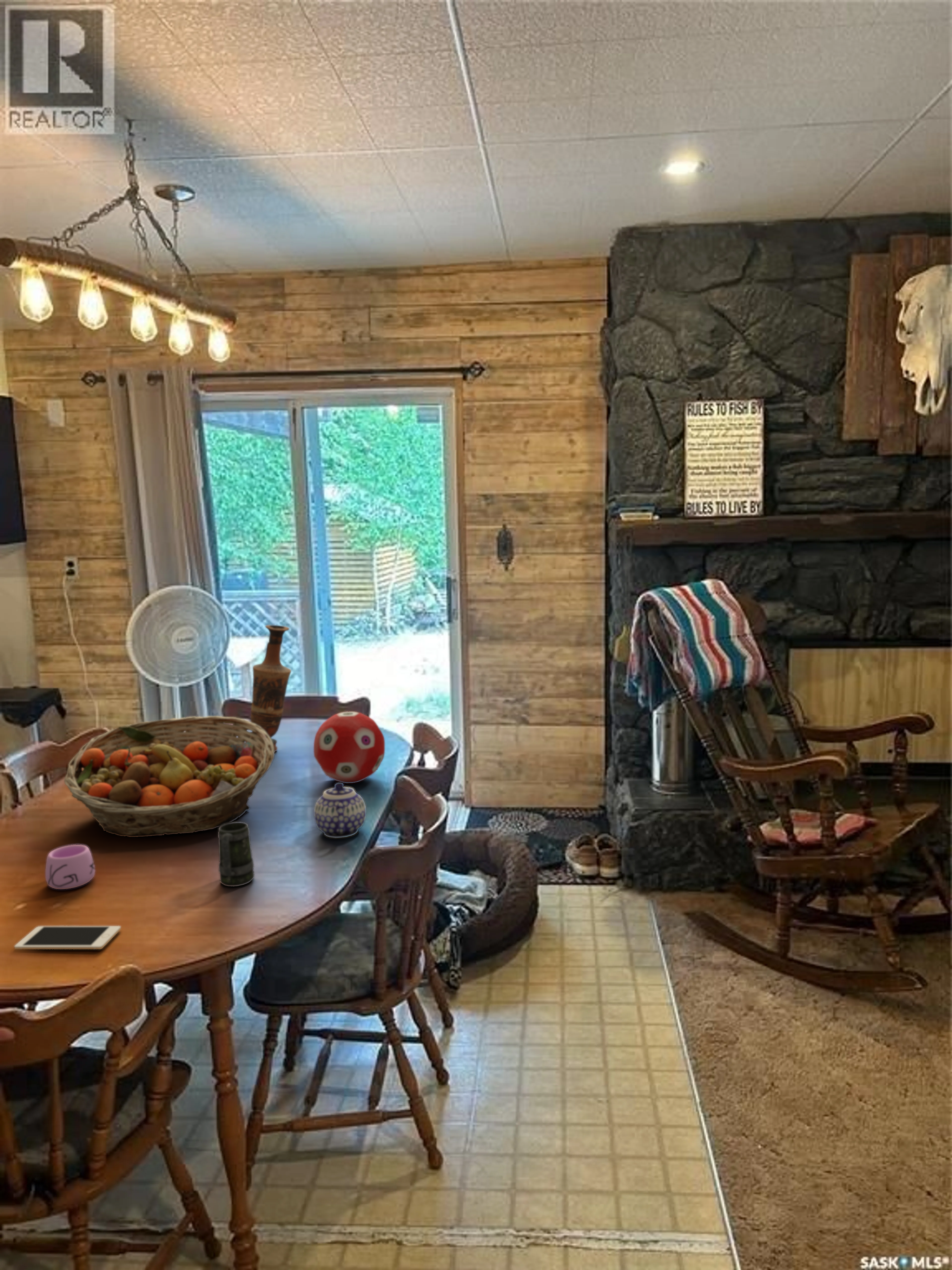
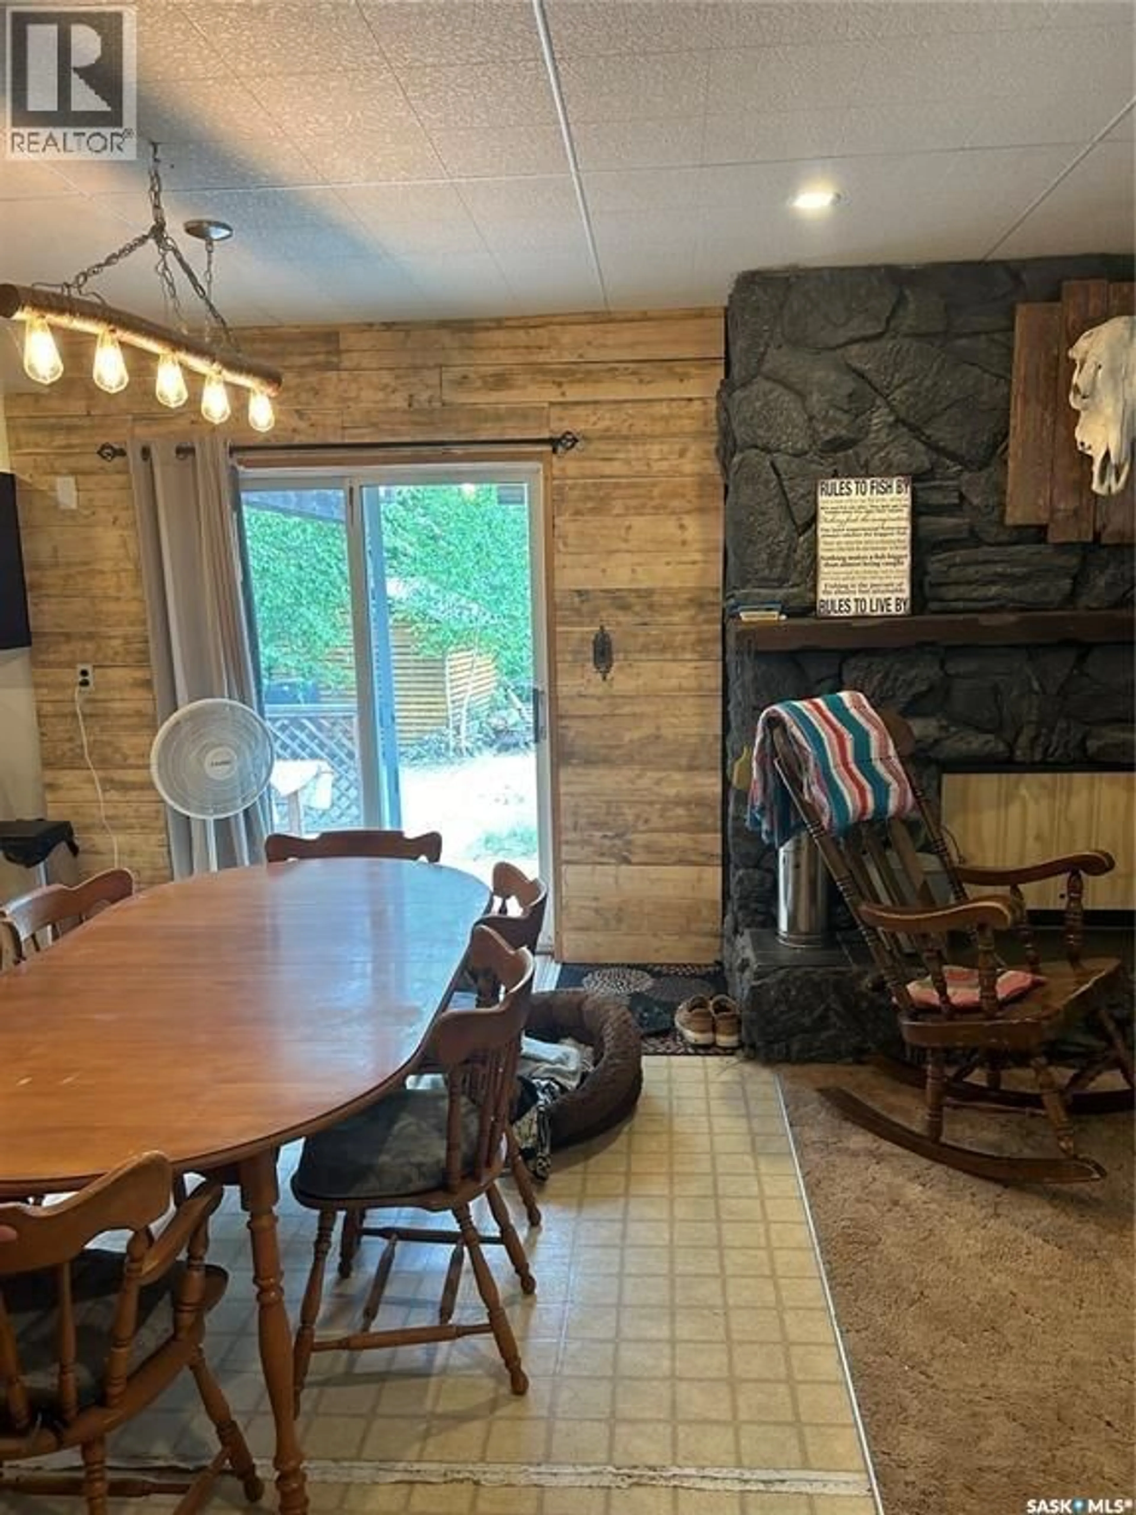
- mug [218,821,255,887]
- teapot [314,782,367,838]
- fruit basket [64,716,275,837]
- vase [250,625,292,752]
- decorative ball [313,711,385,784]
- mug [45,844,95,890]
- cell phone [14,926,121,950]
